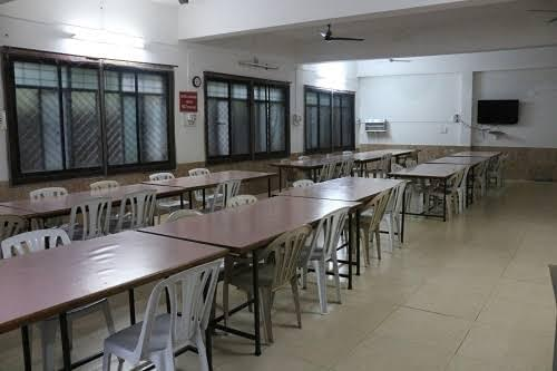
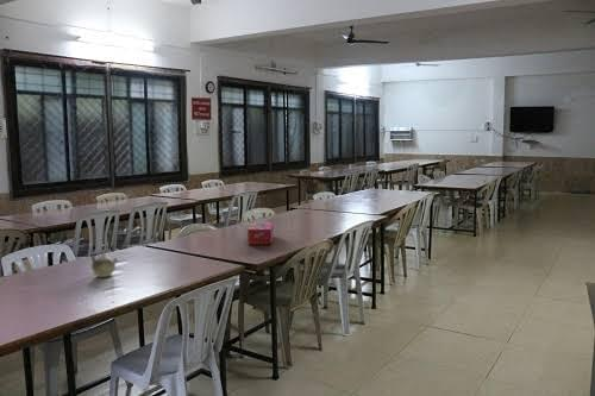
+ teapot [90,251,119,278]
+ tissue box [246,221,274,245]
